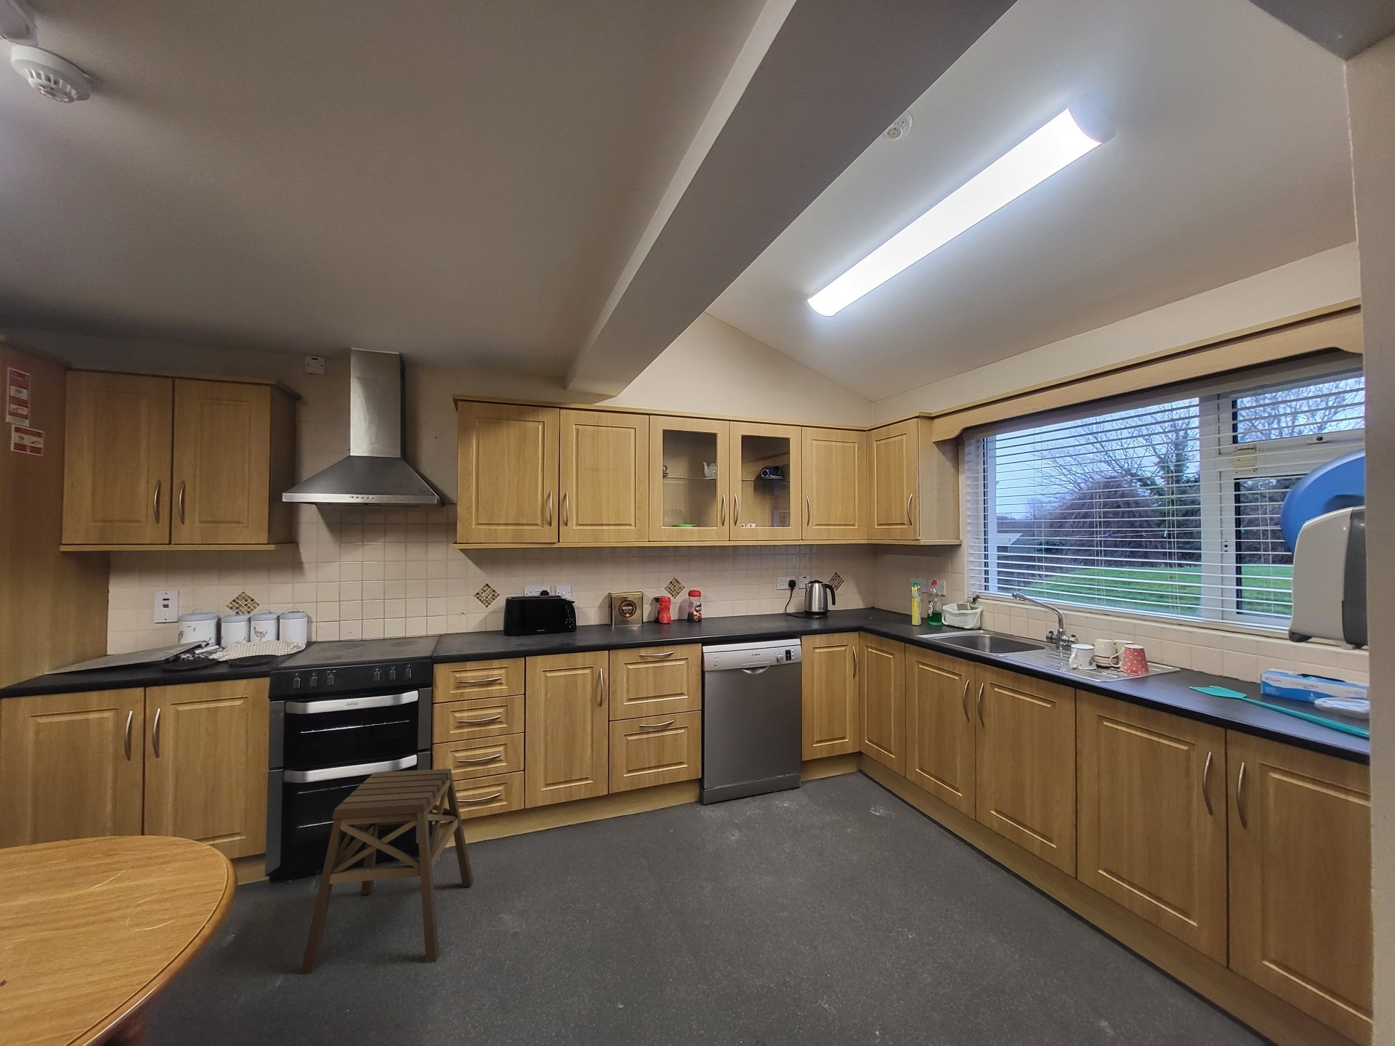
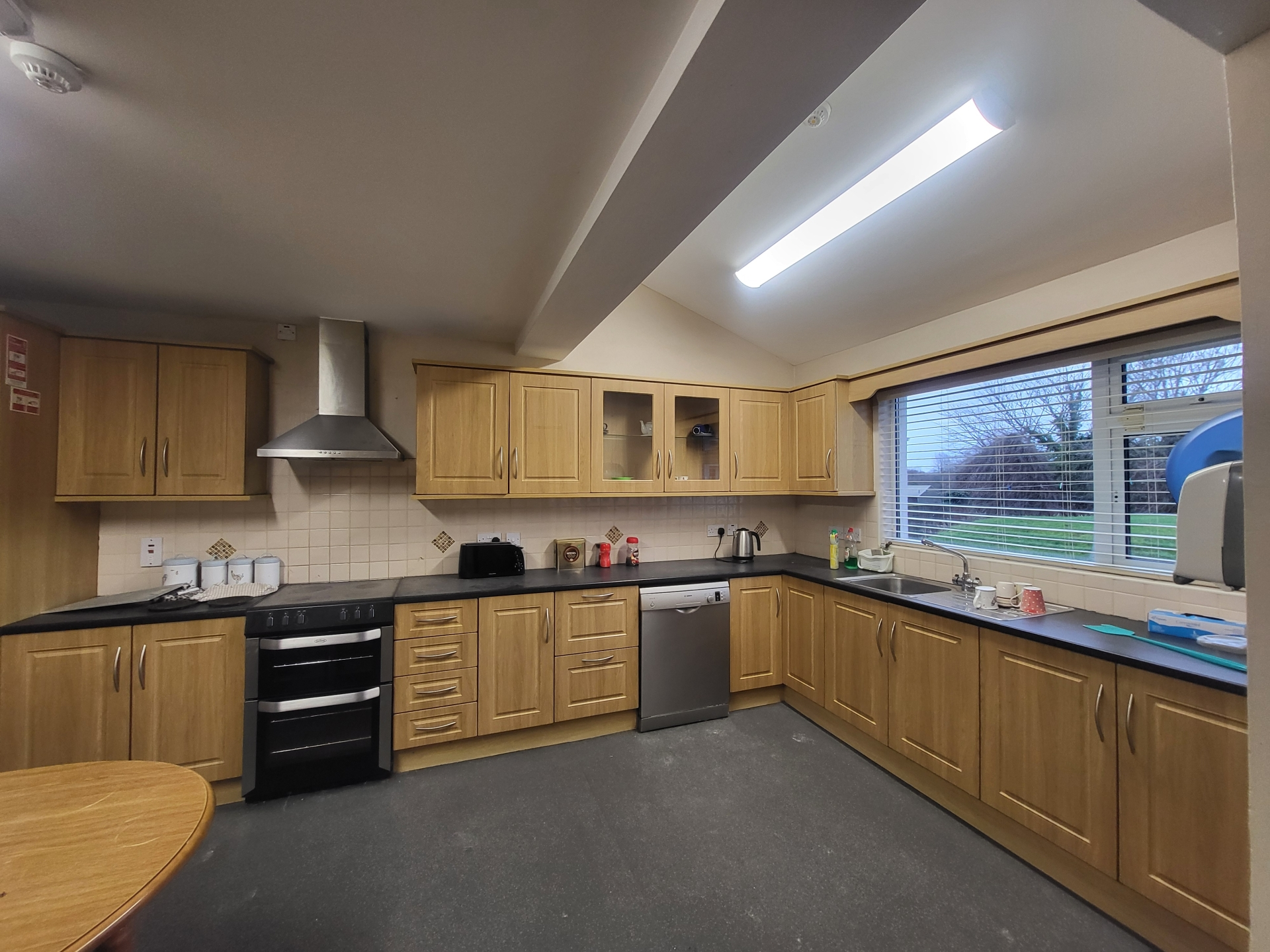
- stool [300,768,473,975]
